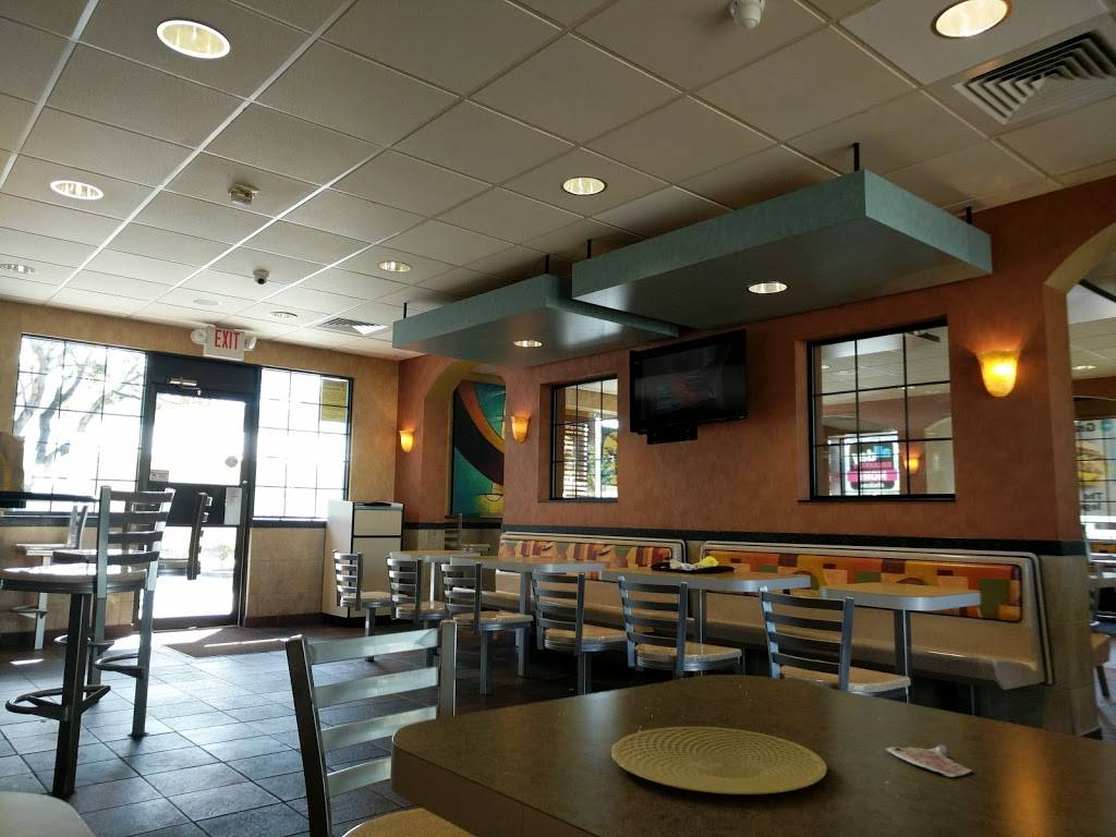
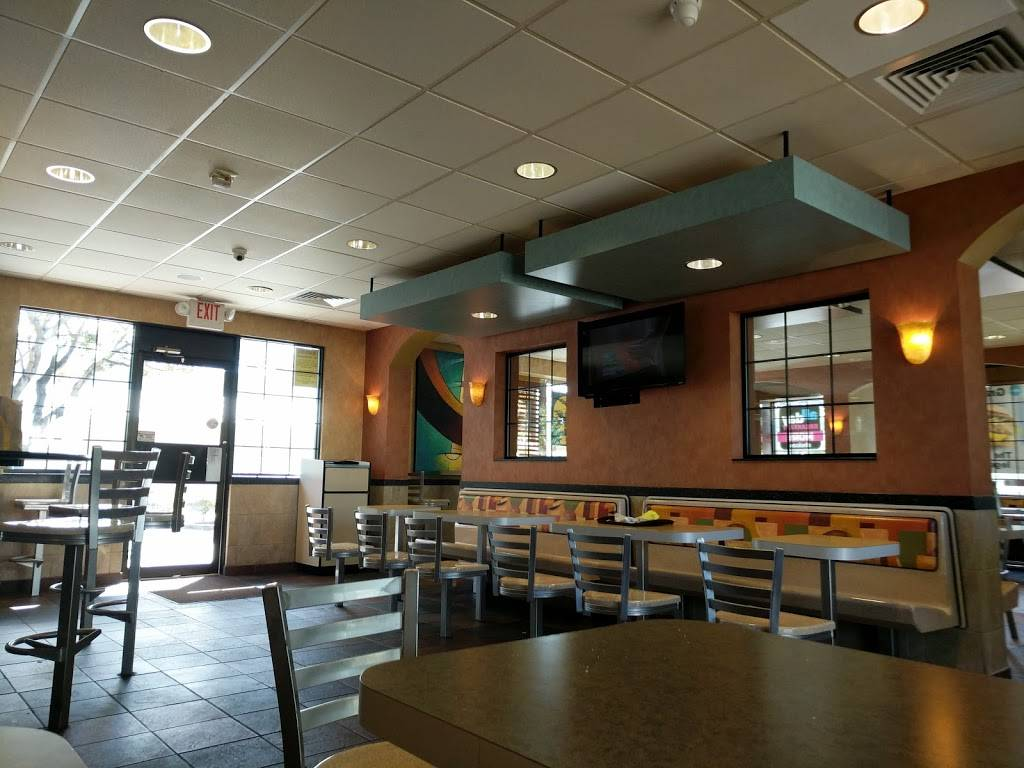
- plate [610,726,828,796]
- paper cup [885,743,973,778]
